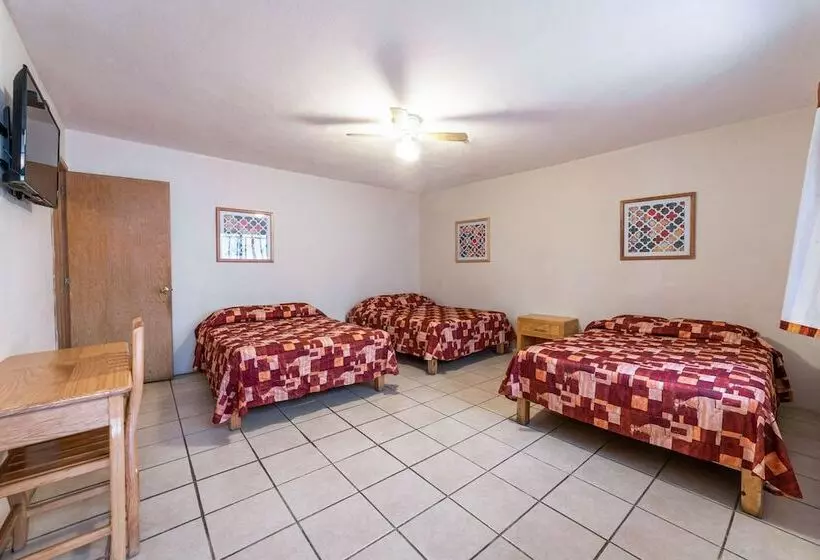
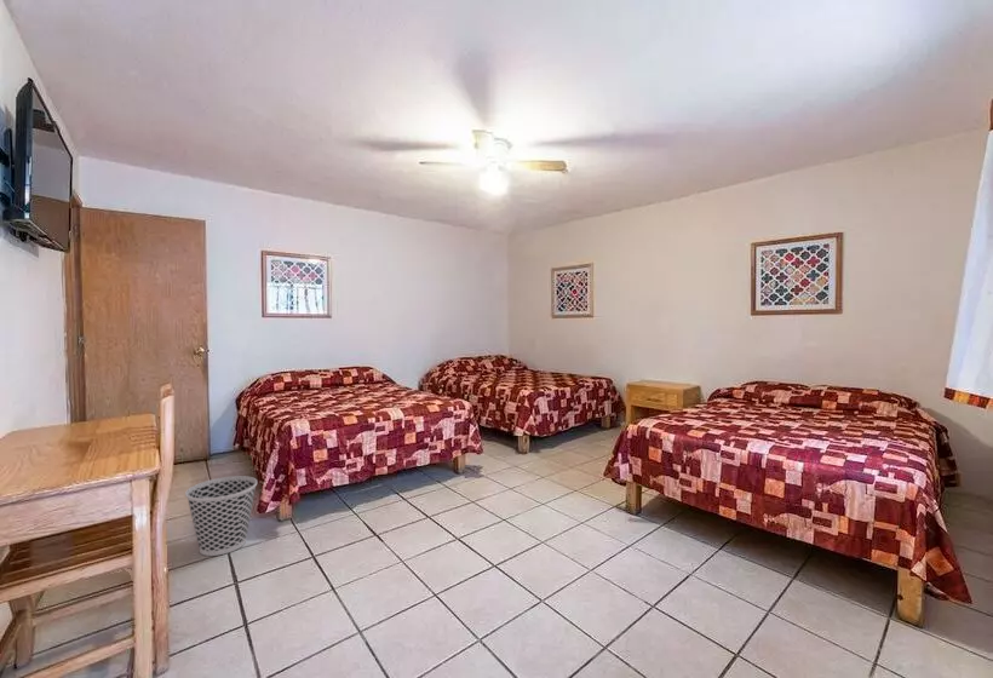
+ wastebasket [184,475,258,557]
